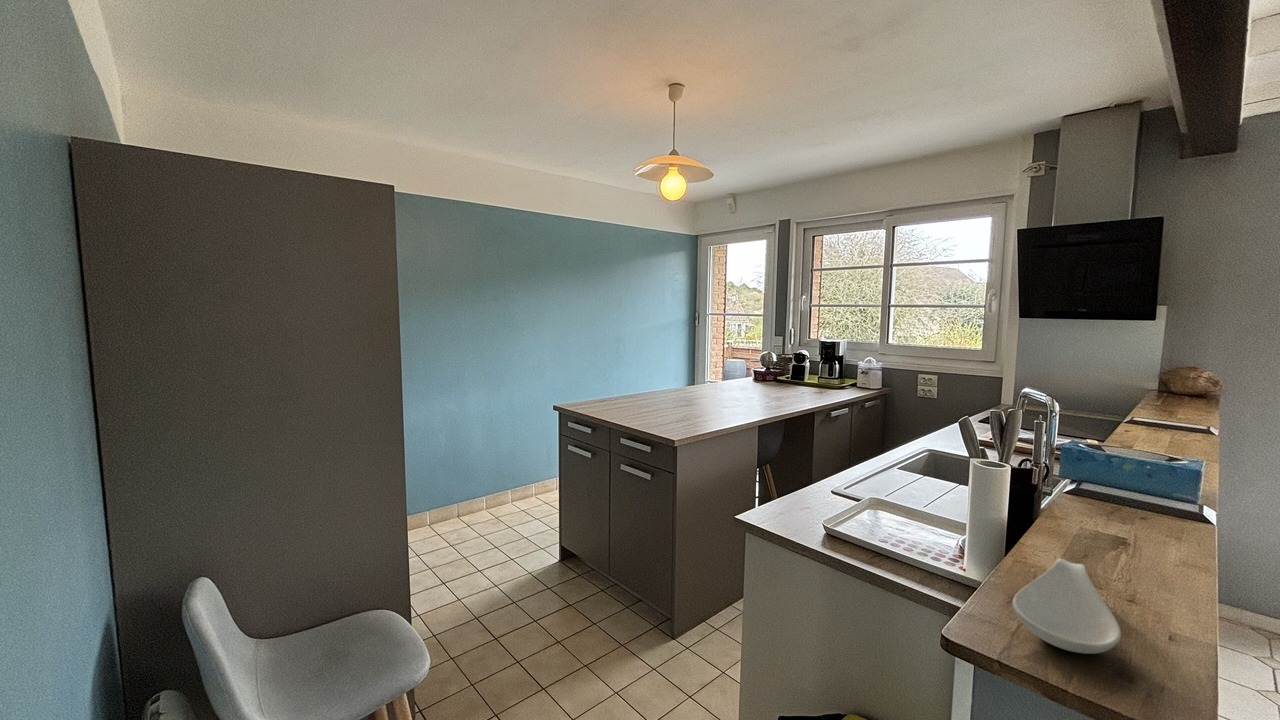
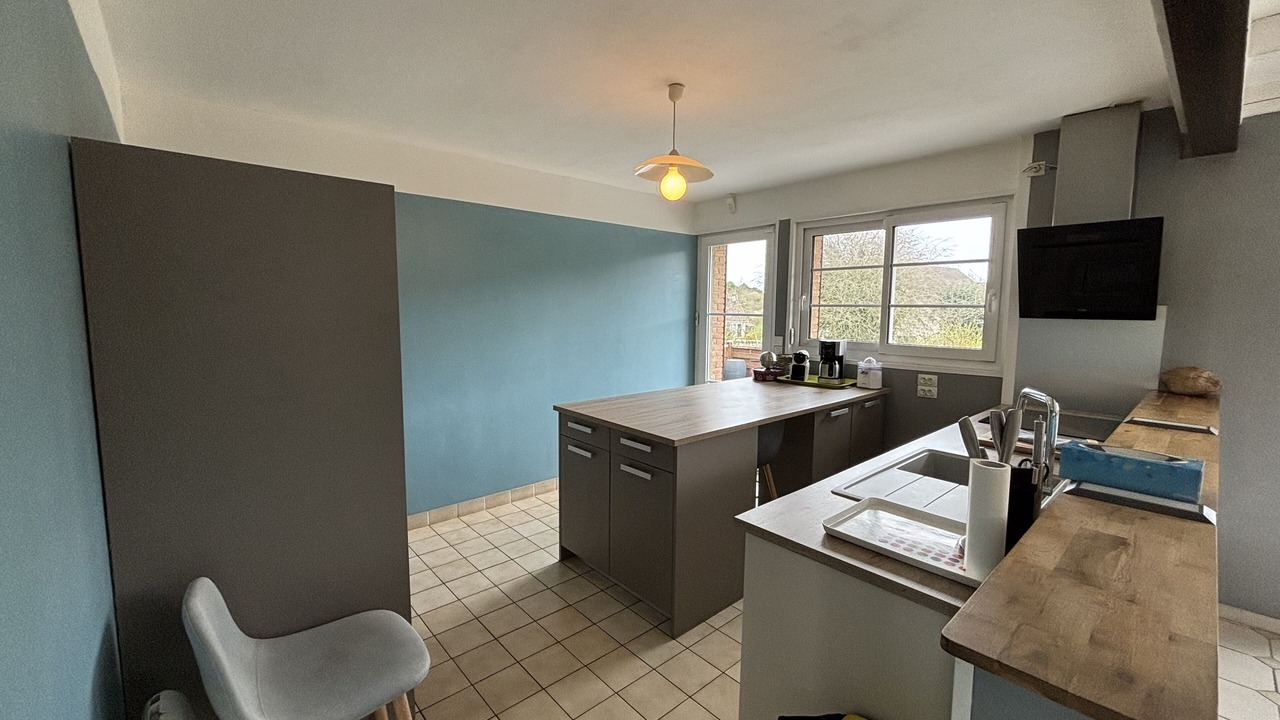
- spoon rest [1012,557,1122,655]
